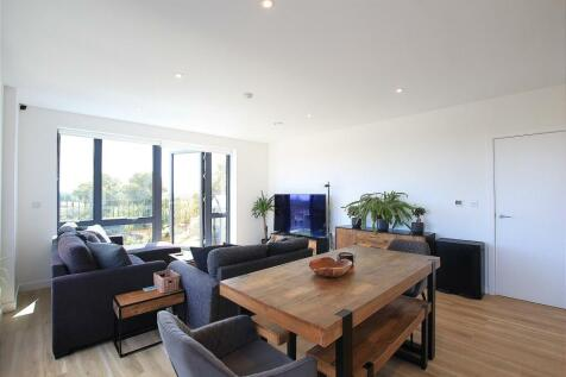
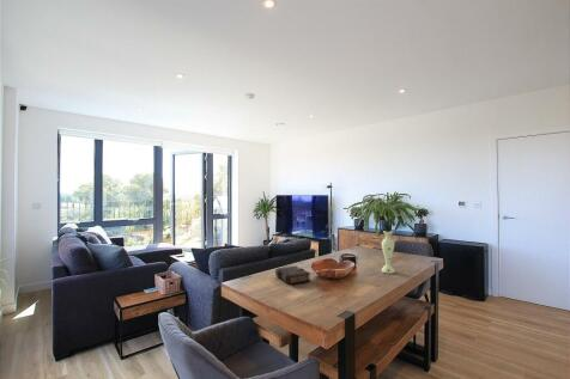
+ vase [377,220,400,275]
+ book [274,265,311,288]
